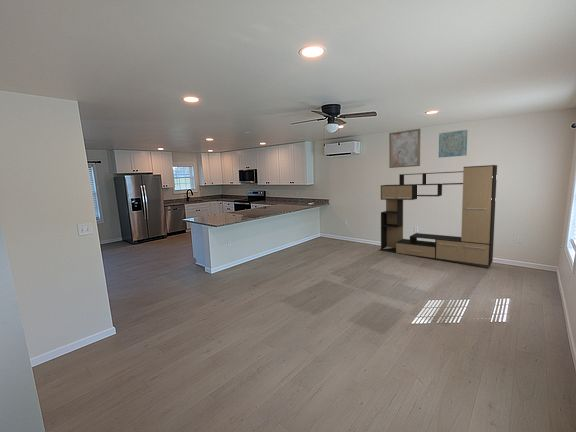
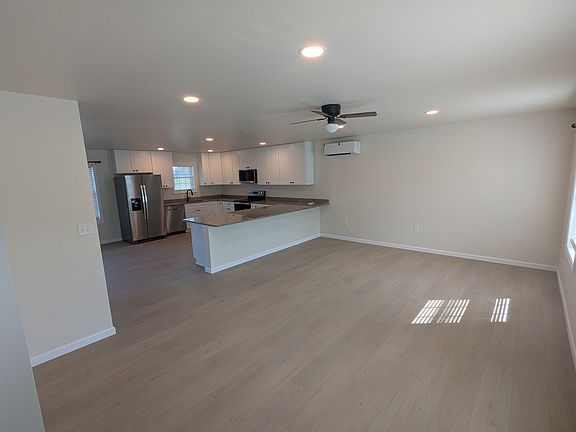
- media console [378,164,498,267]
- wall art [388,128,421,169]
- wall art [438,129,468,159]
